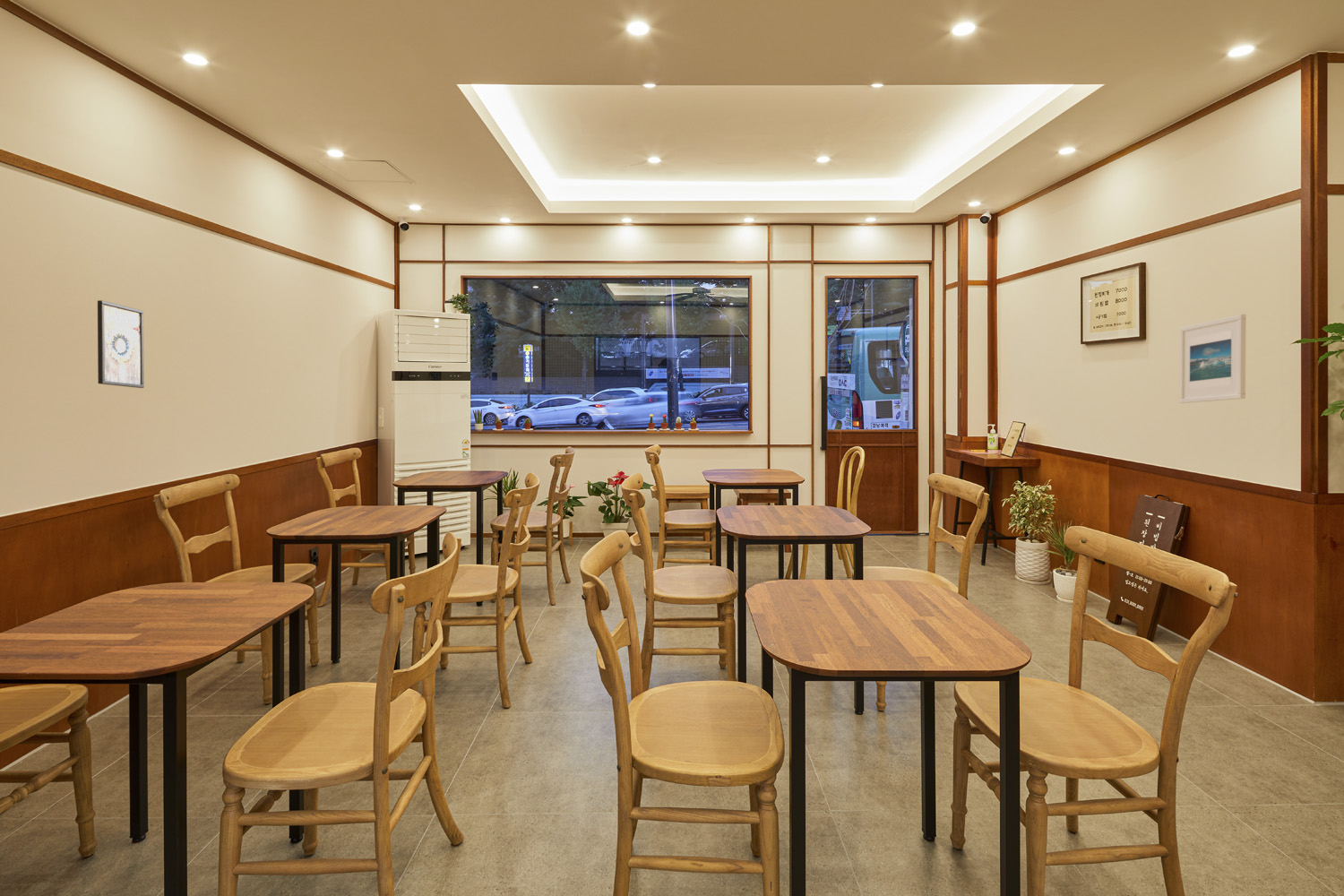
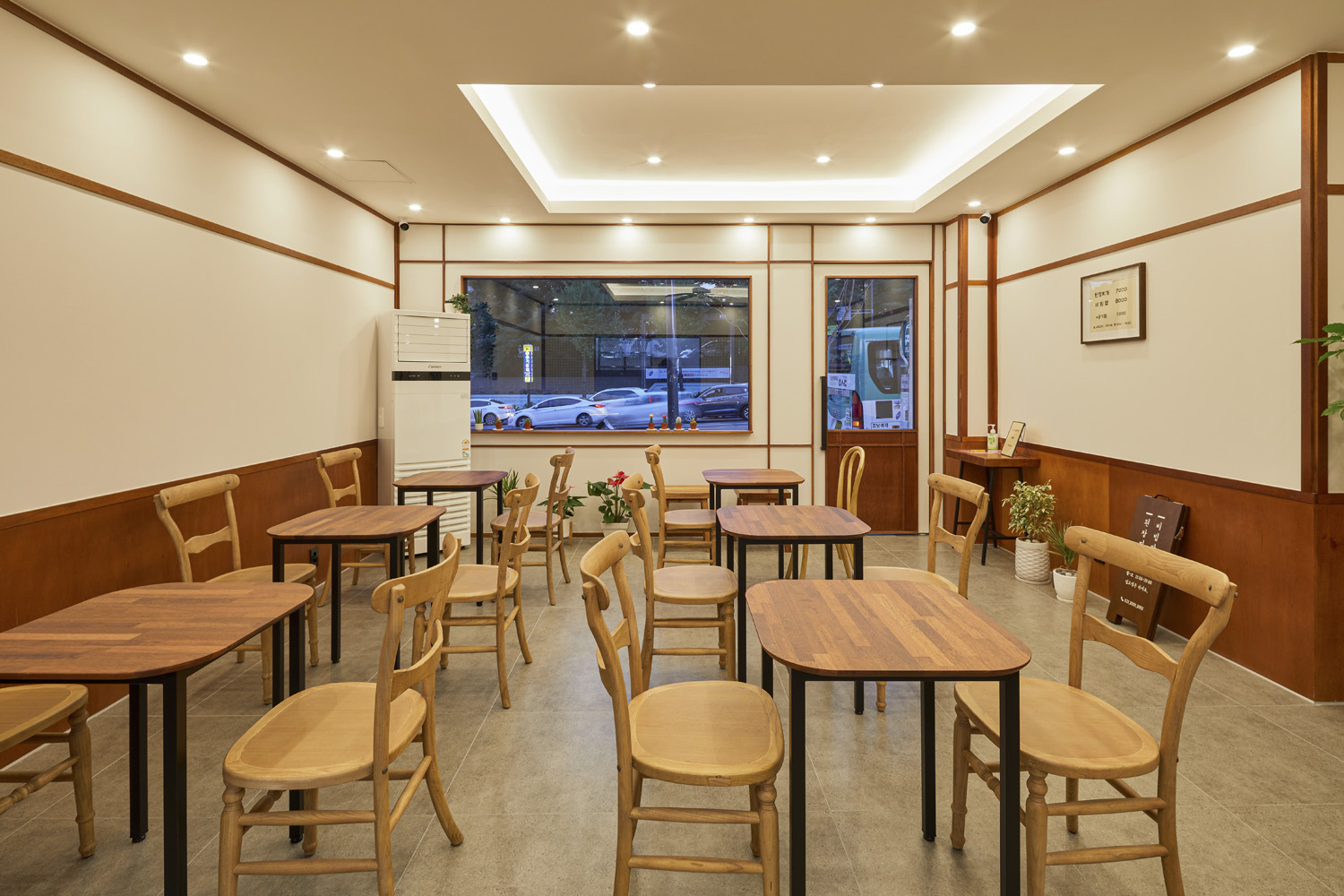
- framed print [1179,314,1246,404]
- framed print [97,299,145,389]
